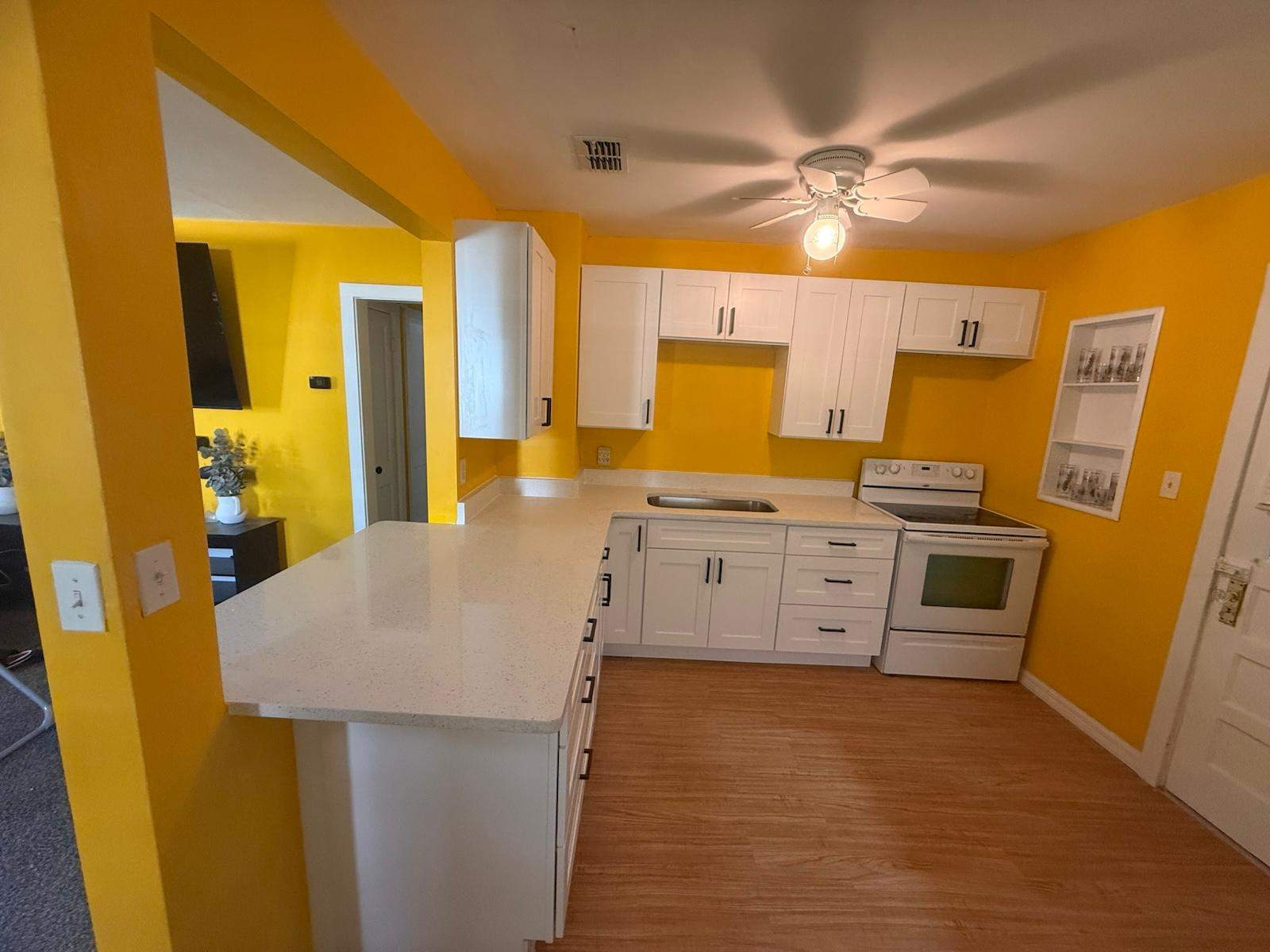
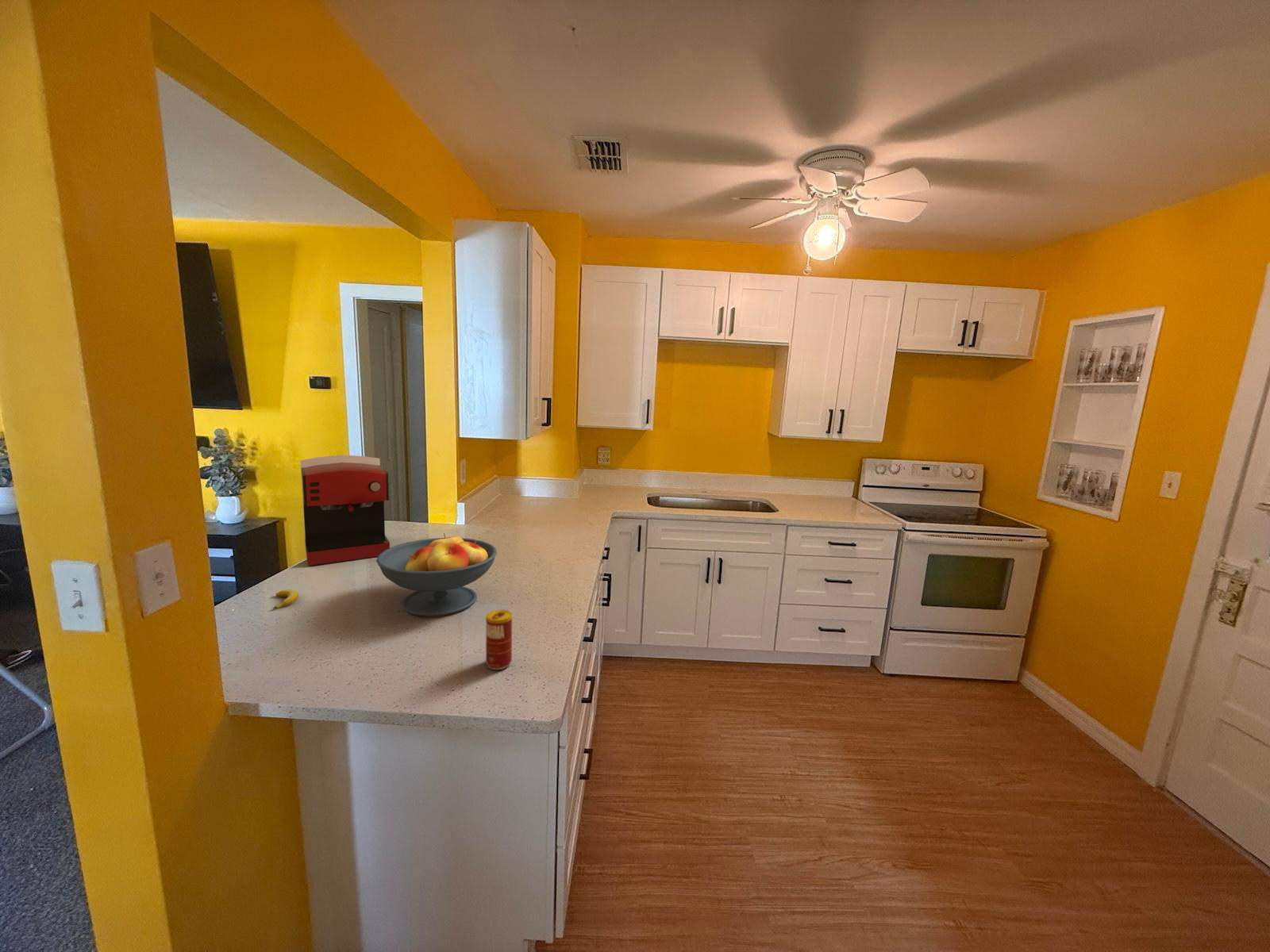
+ beverage can [485,608,513,670]
+ coffee maker [299,454,391,566]
+ banana [272,589,299,609]
+ fruit bowl [375,532,498,617]
